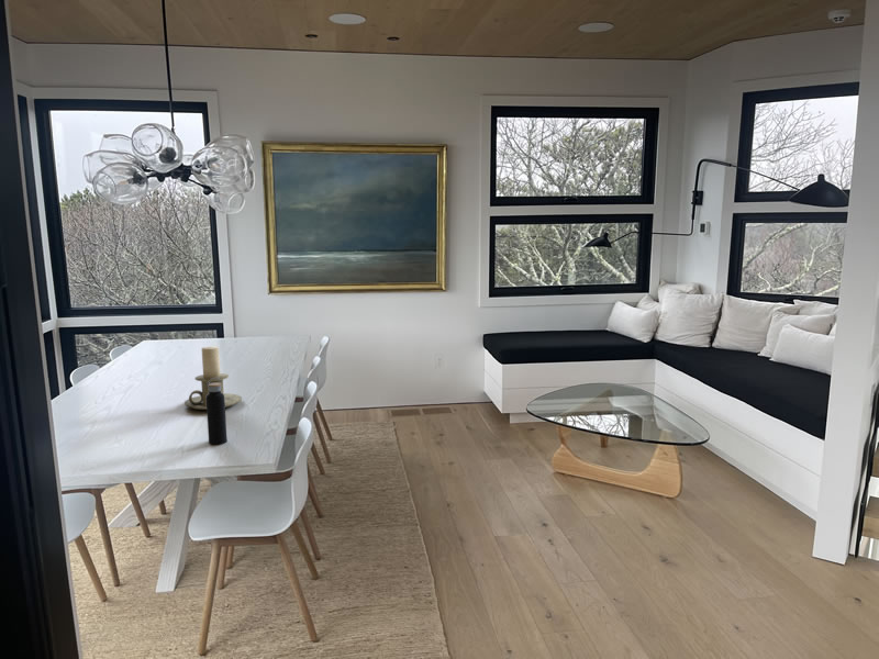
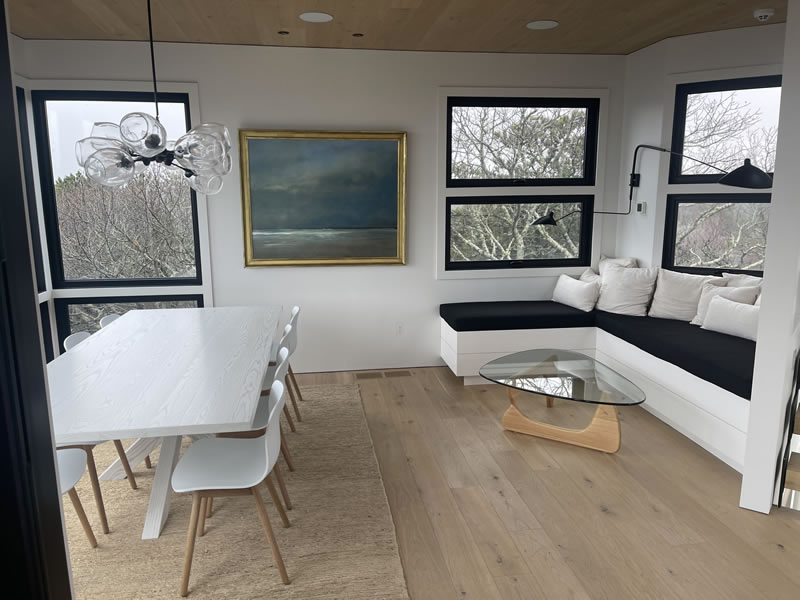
- water bottle [205,378,229,446]
- candle holder [183,345,243,411]
